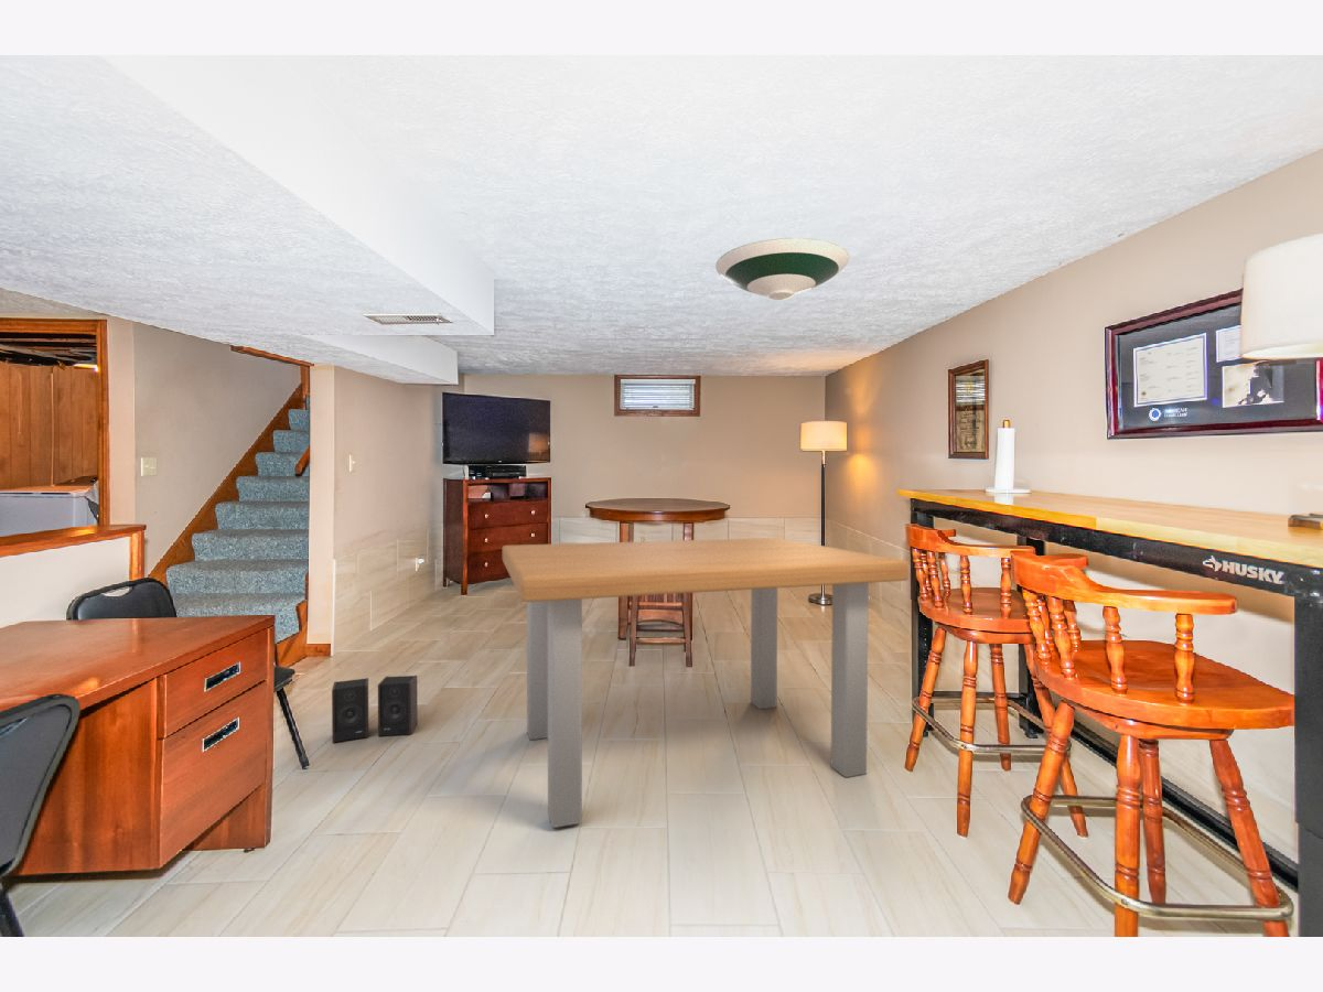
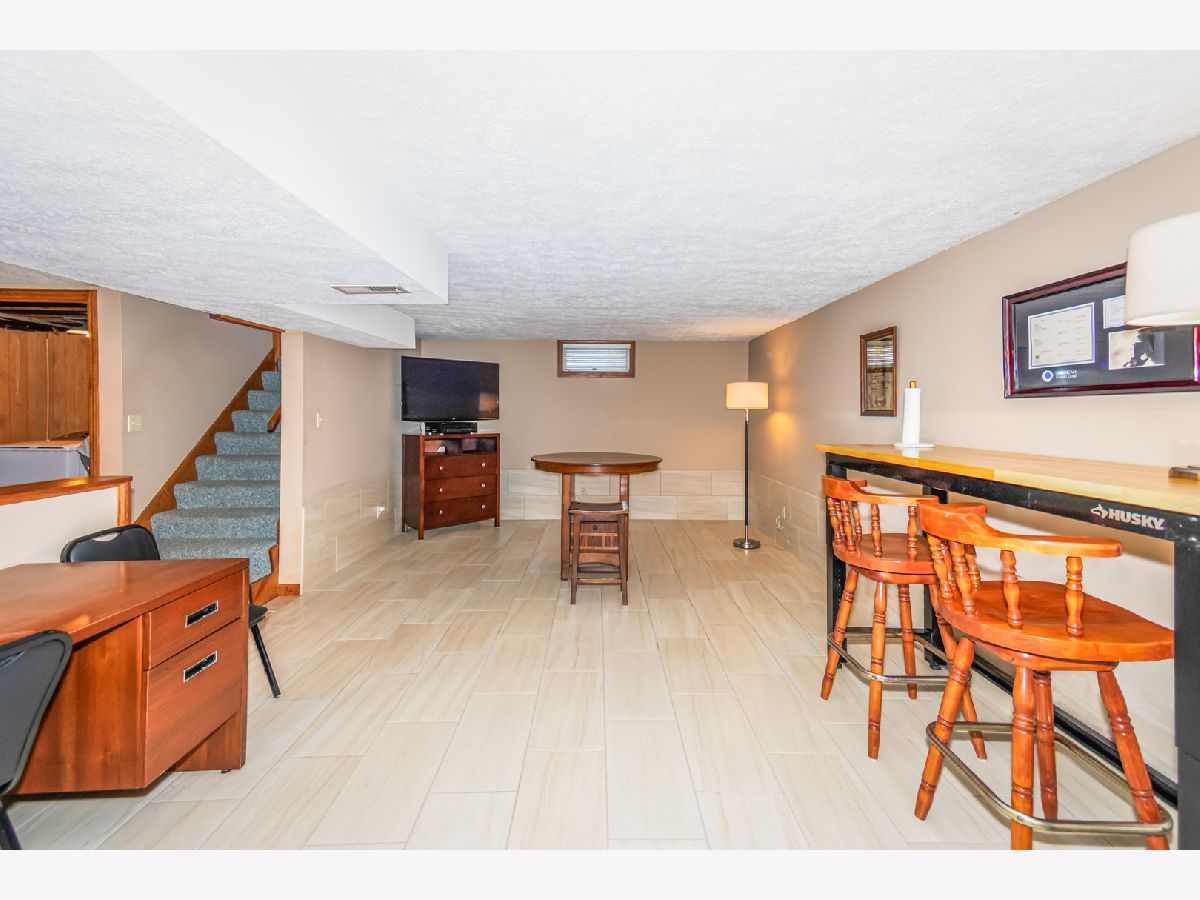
- speaker [331,675,419,744]
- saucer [714,237,850,301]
- dining table [502,537,910,829]
